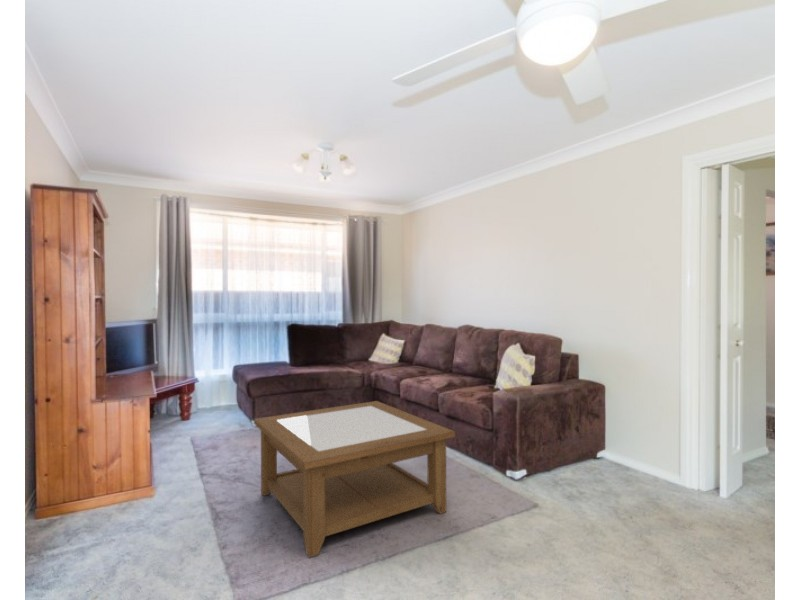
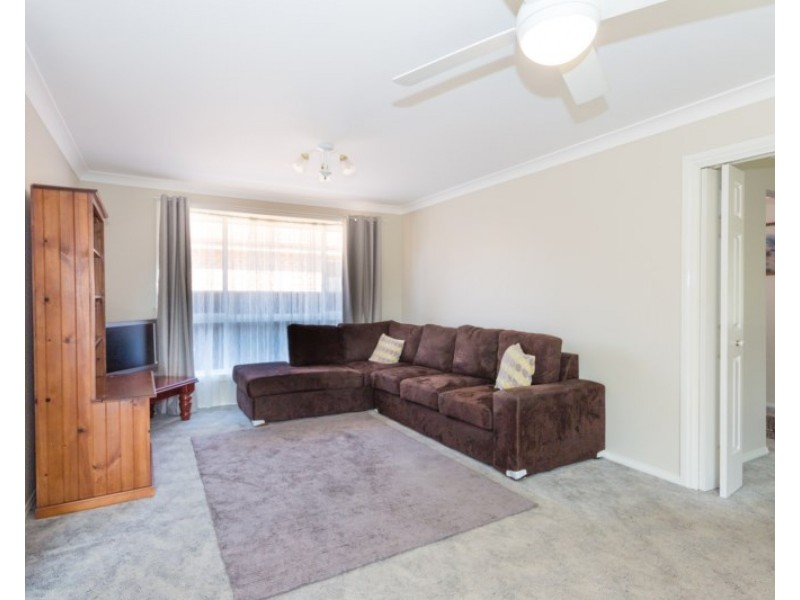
- coffee table [253,400,456,558]
